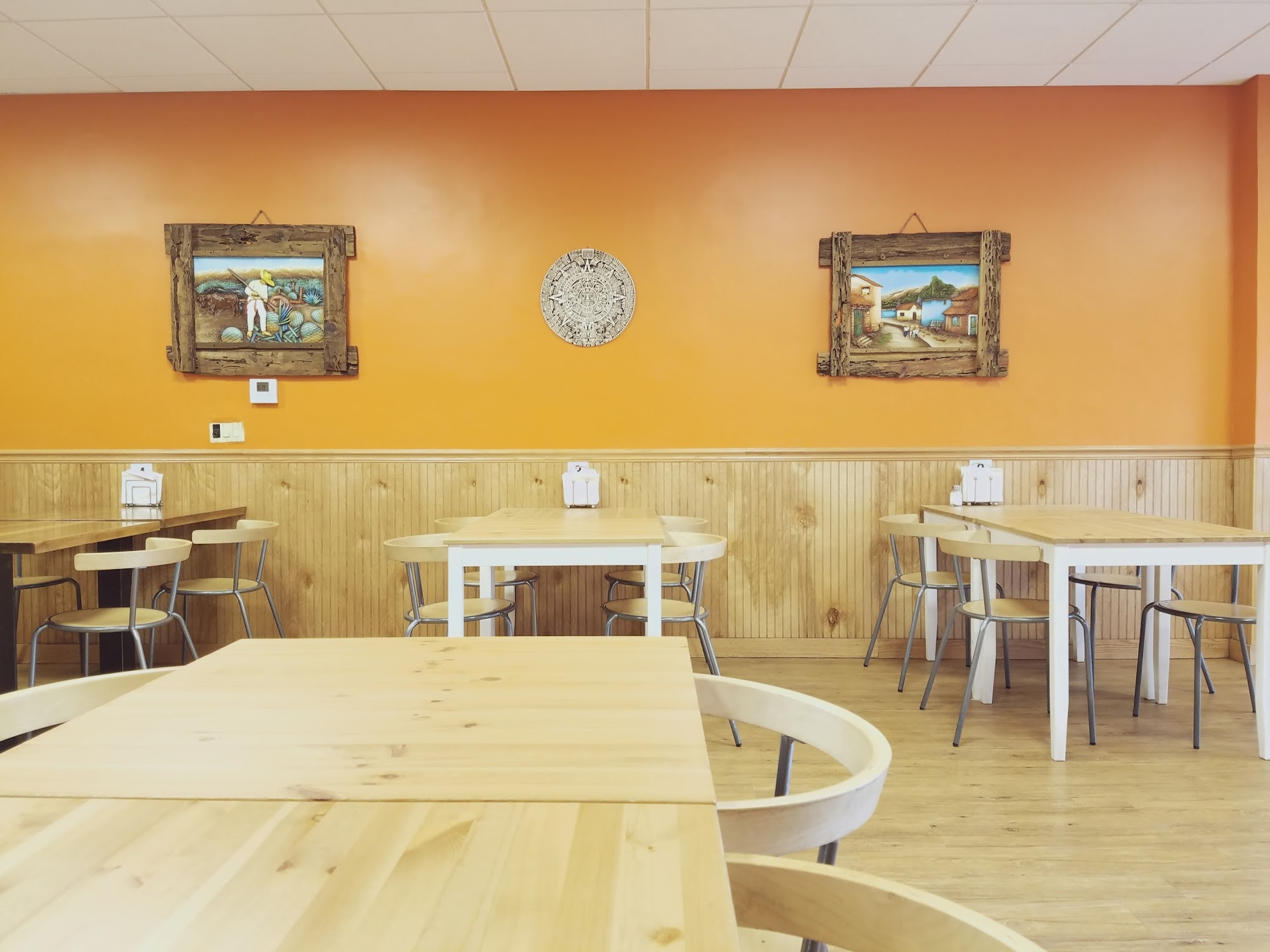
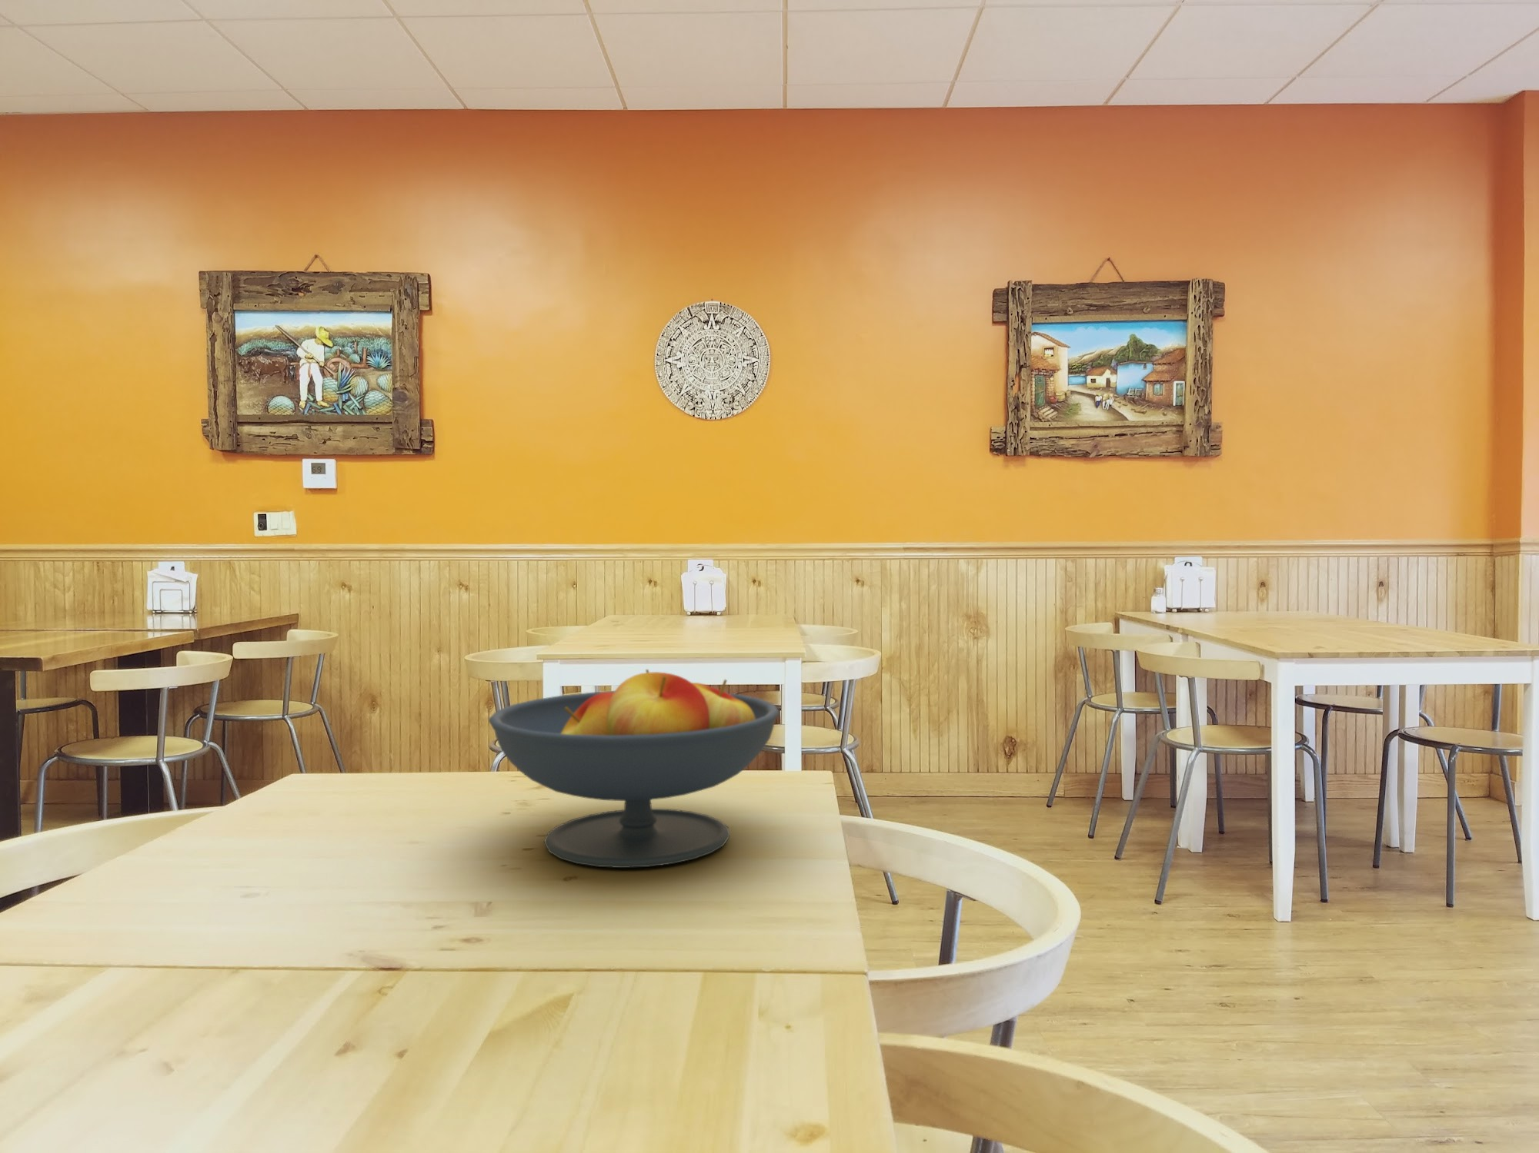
+ fruit bowl [488,669,780,868]
